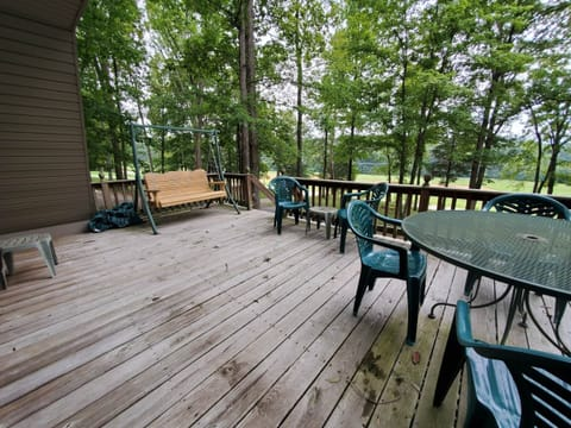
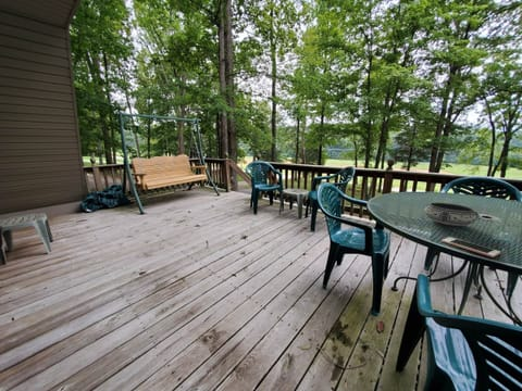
+ bowl [423,202,481,227]
+ cell phone [442,237,501,258]
